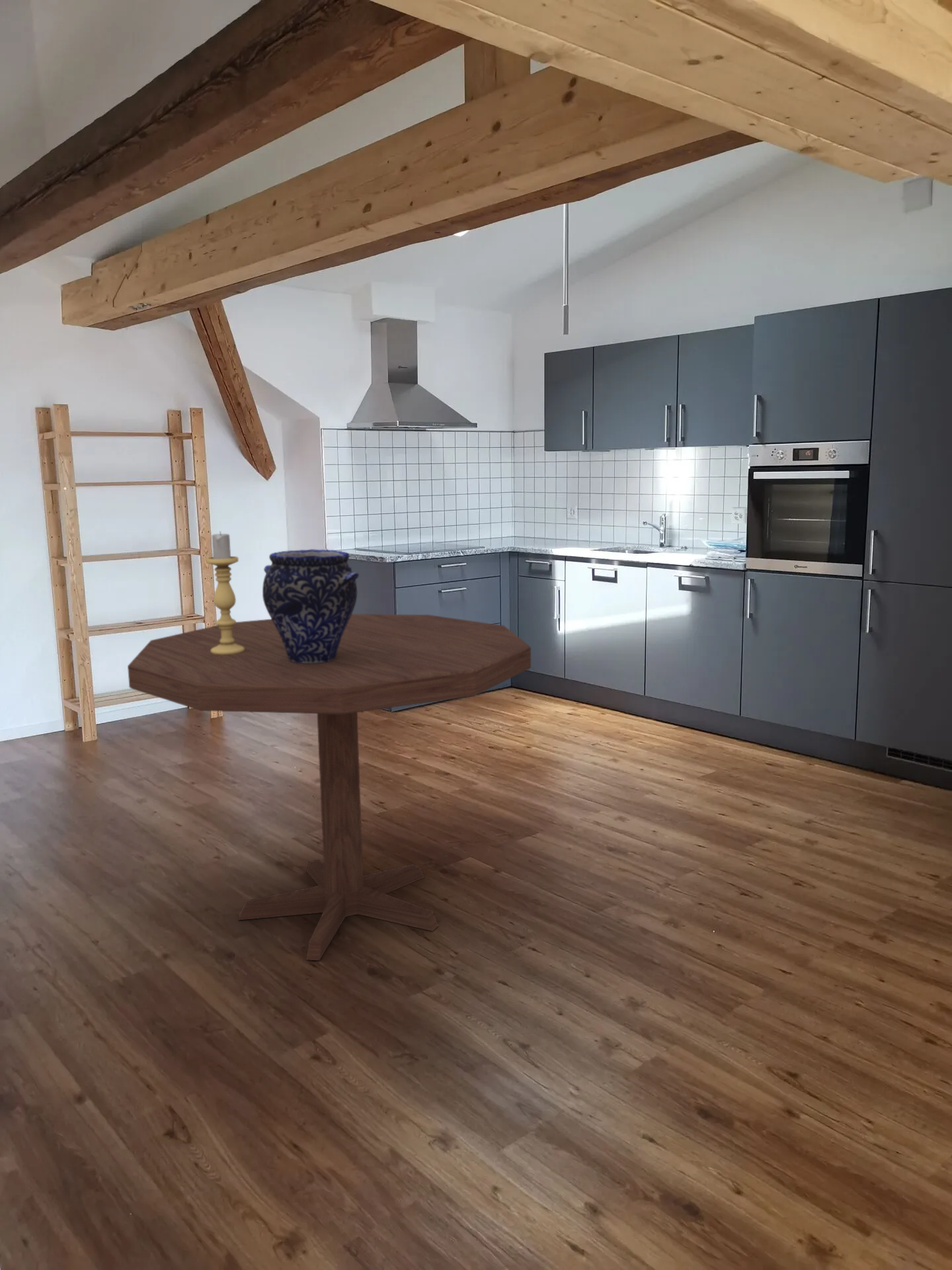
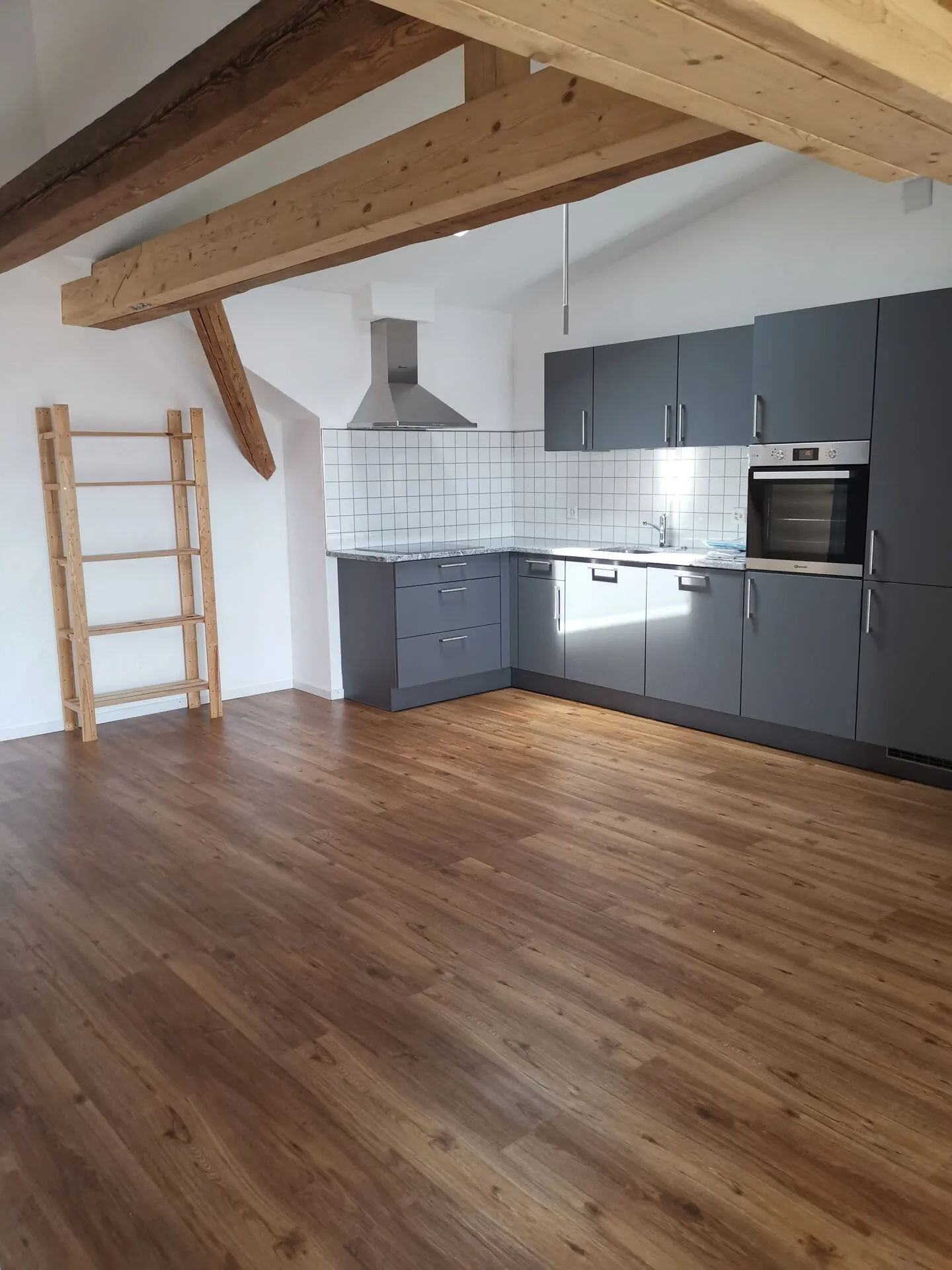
- dining table [127,613,532,961]
- vase [262,548,360,663]
- candle holder [206,530,245,655]
